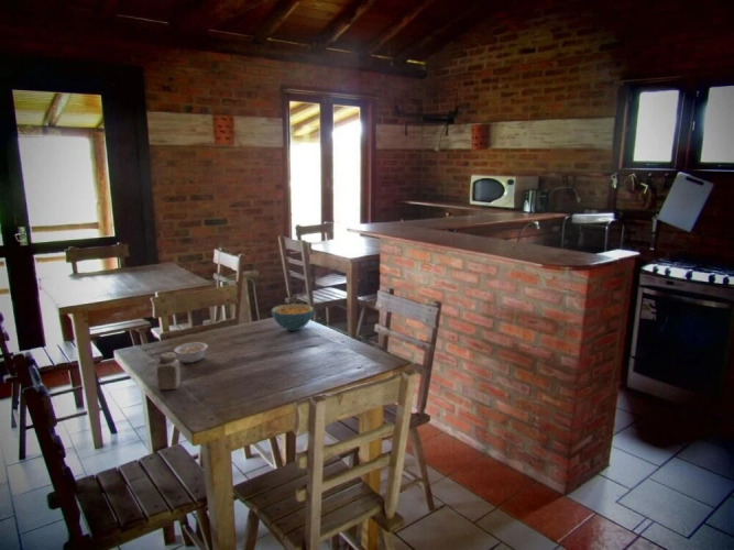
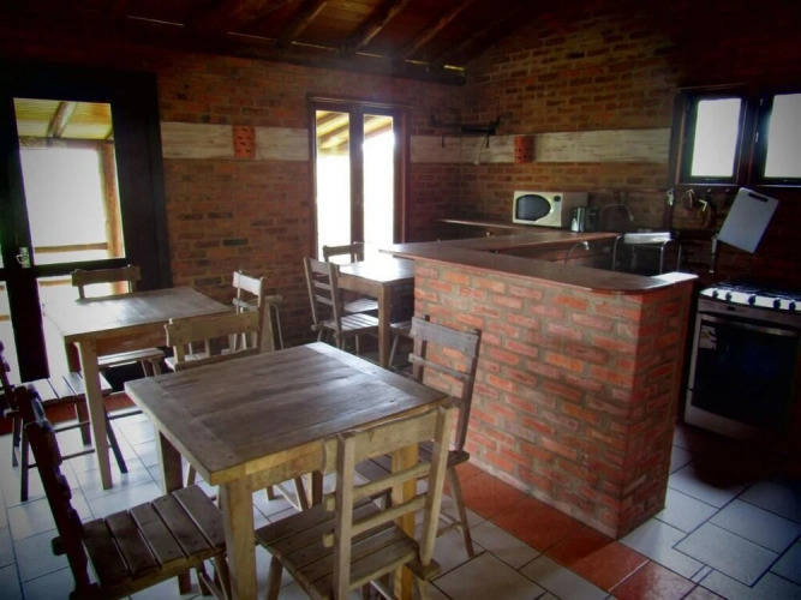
- legume [165,342,209,364]
- salt shaker [156,352,182,391]
- cereal bowl [271,302,315,331]
